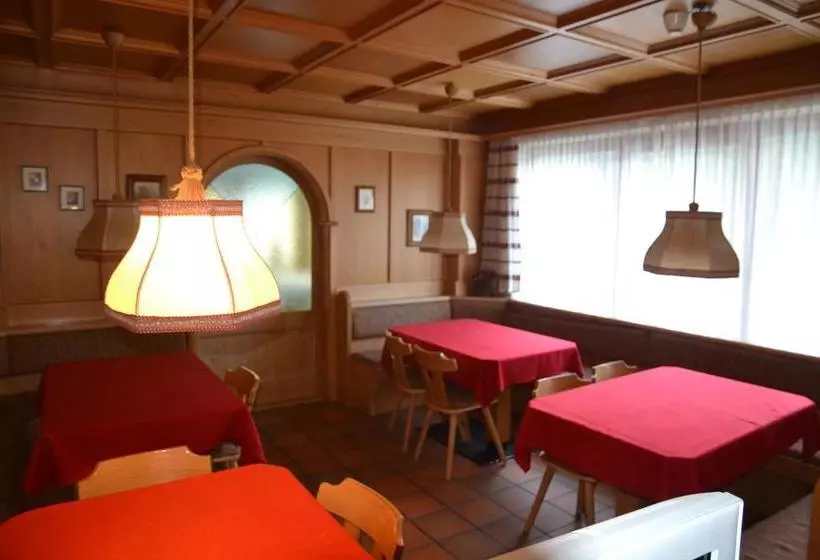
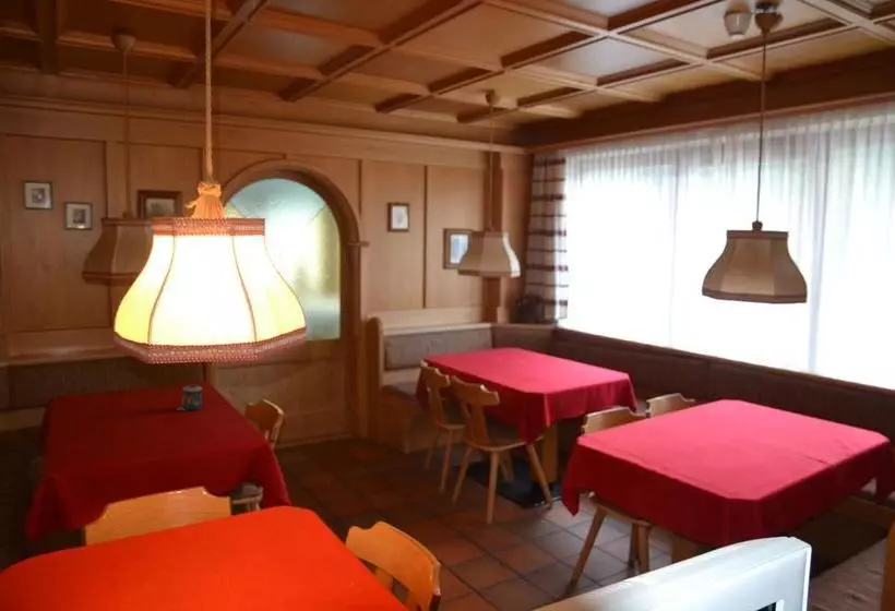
+ candle [177,384,203,411]
